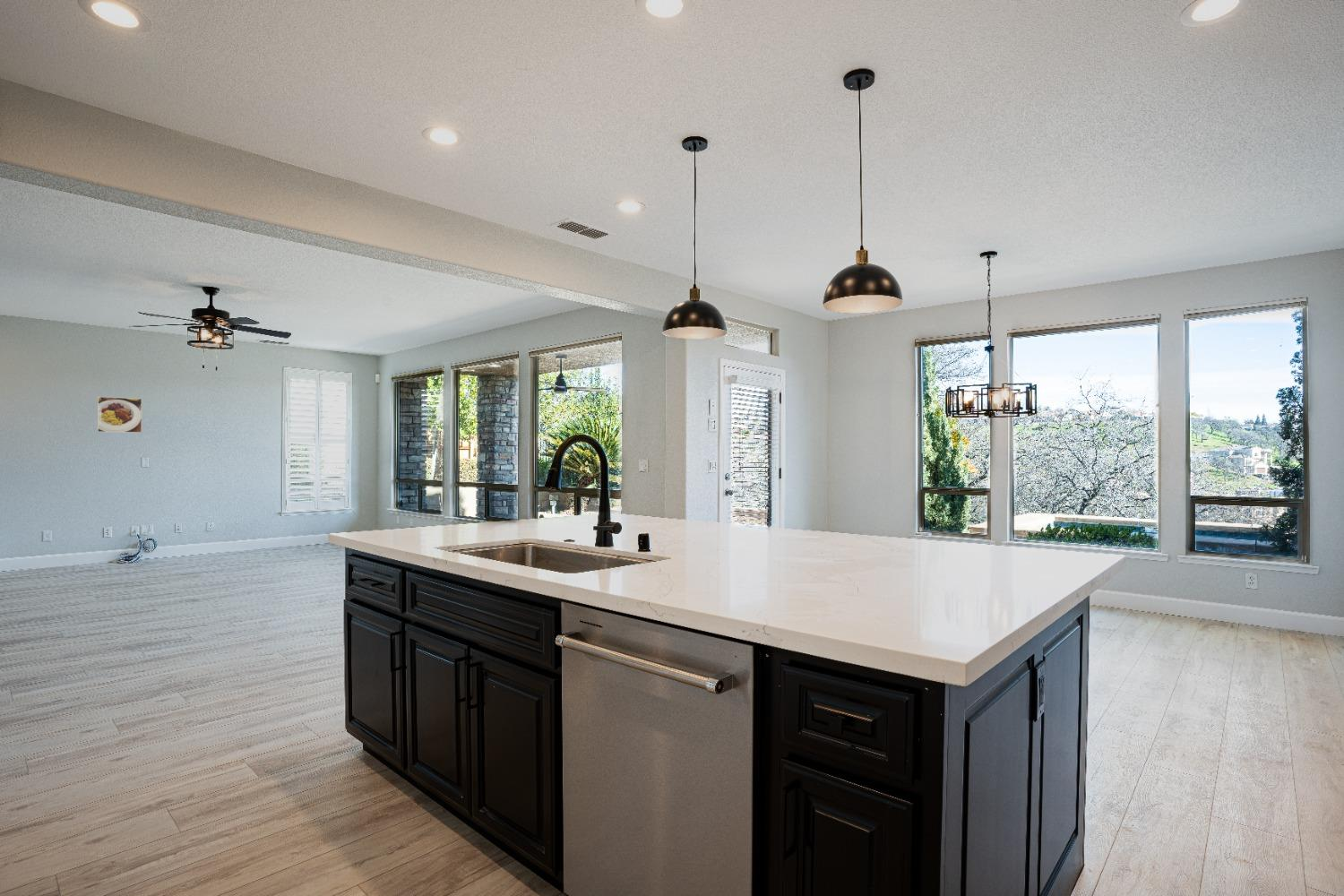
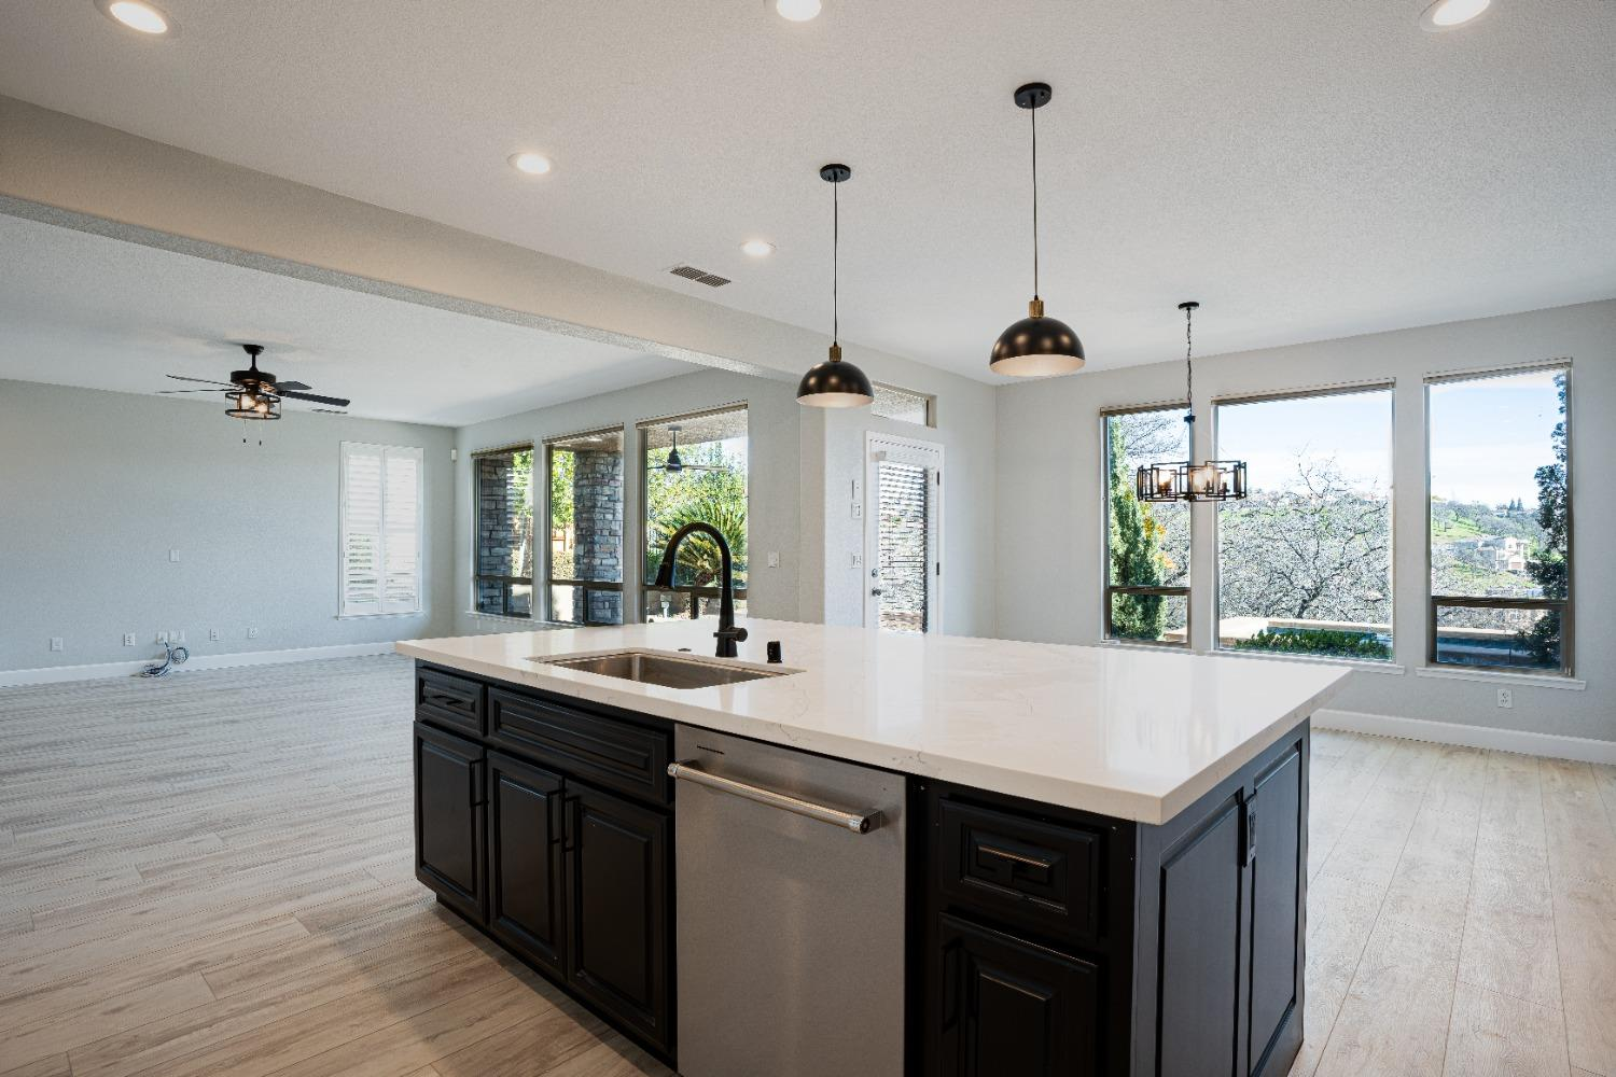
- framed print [97,396,142,434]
